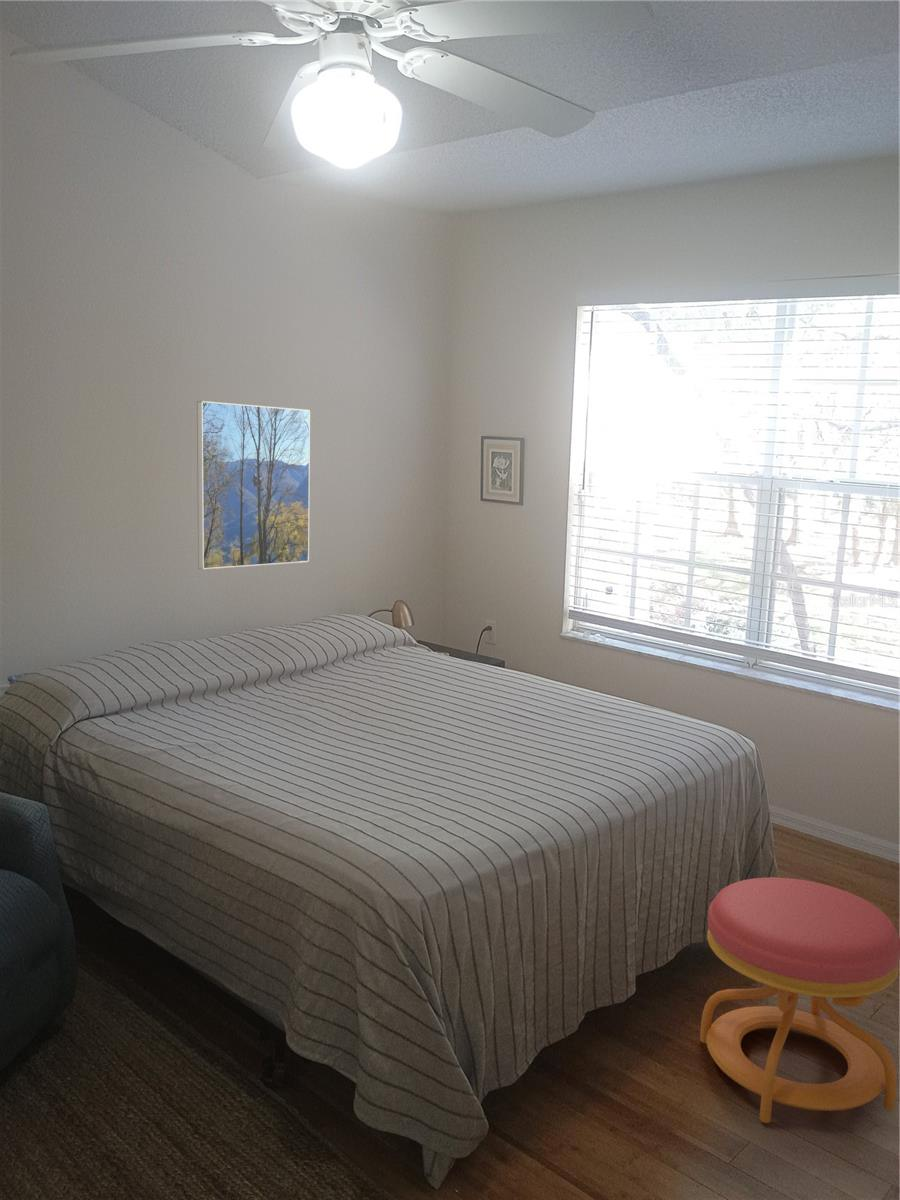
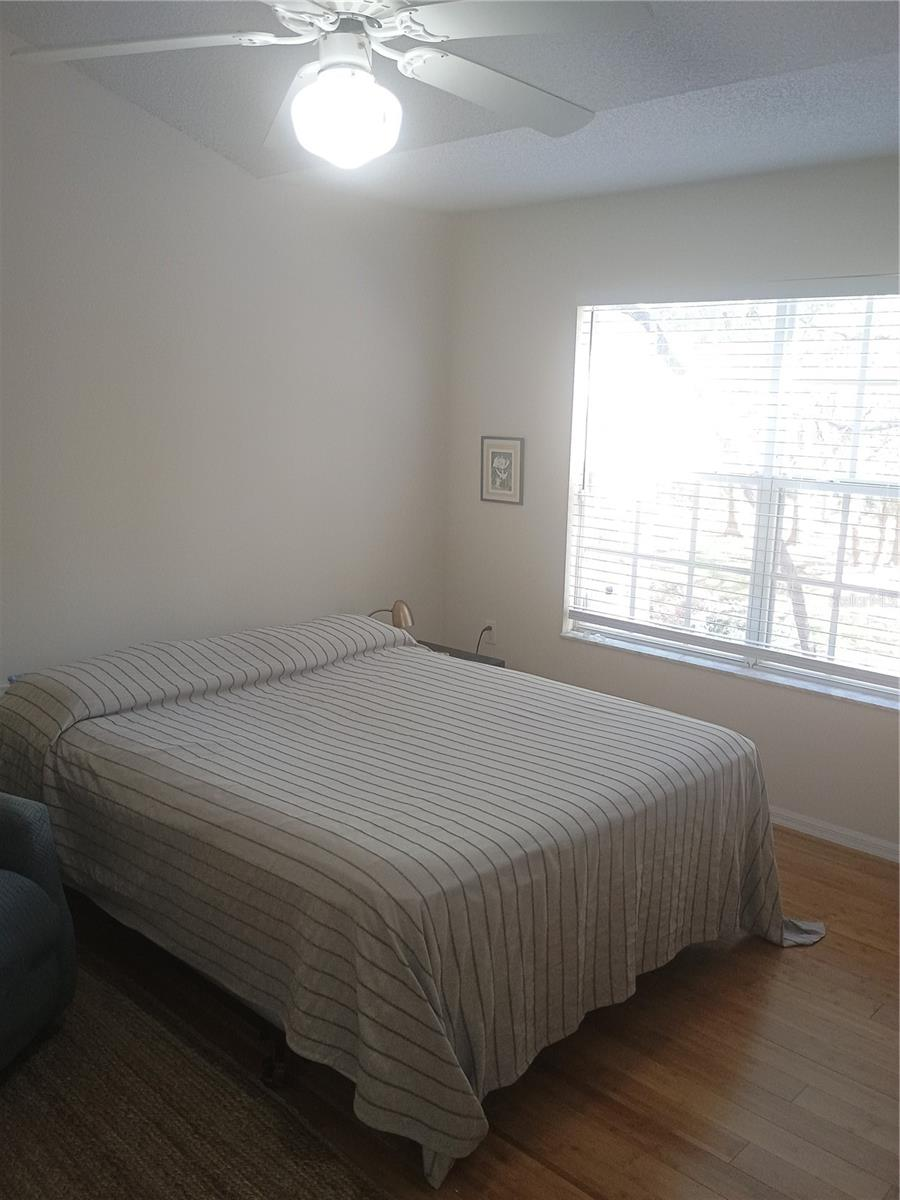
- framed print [196,400,311,570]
- stool [699,876,900,1124]
